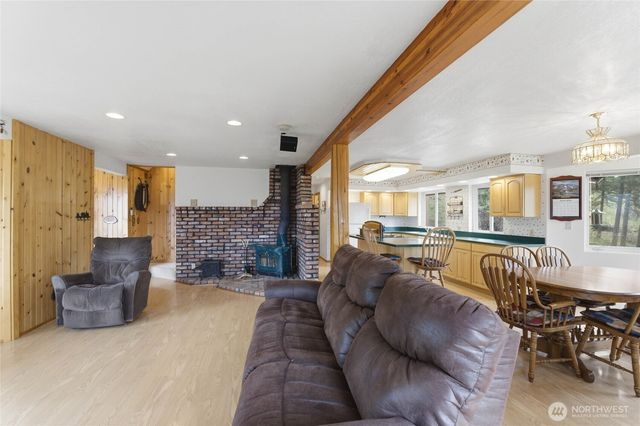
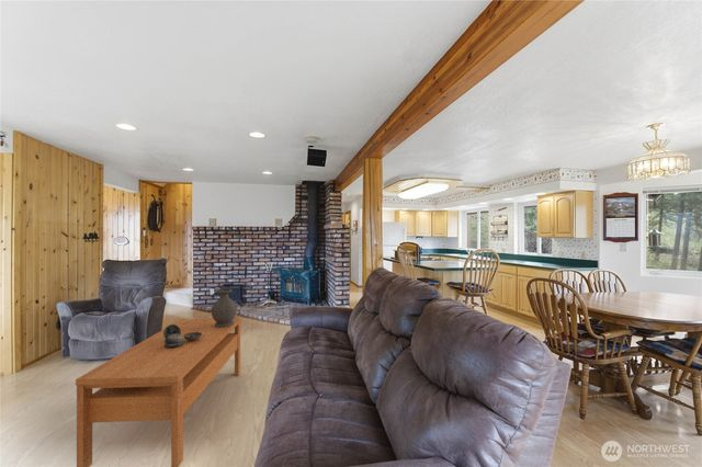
+ decorative bowl [163,323,202,349]
+ coffee table [75,317,242,467]
+ vase [211,287,238,328]
